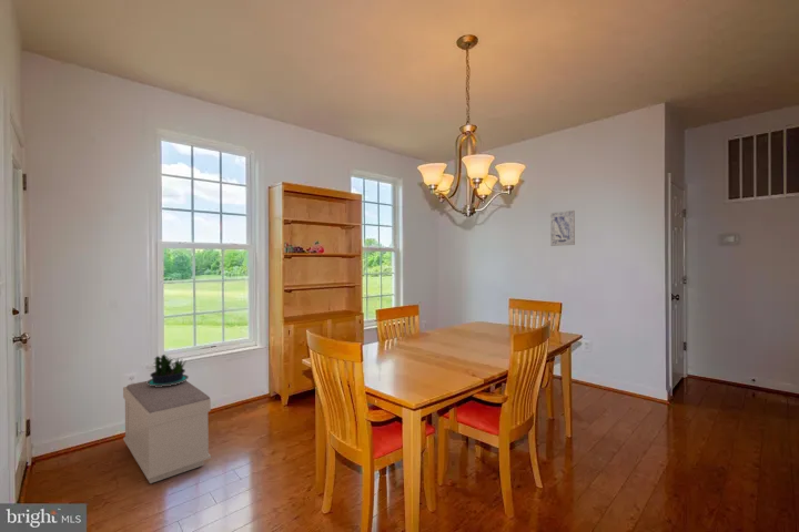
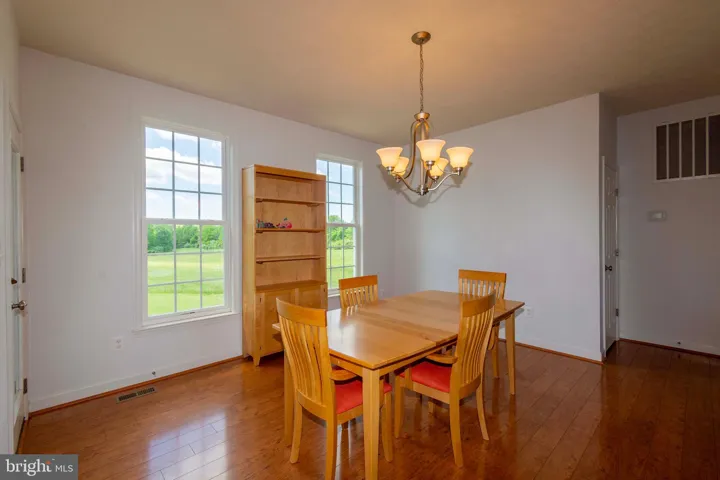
- bench [122,380,212,484]
- wall art [549,209,576,247]
- potted plant [146,354,190,387]
